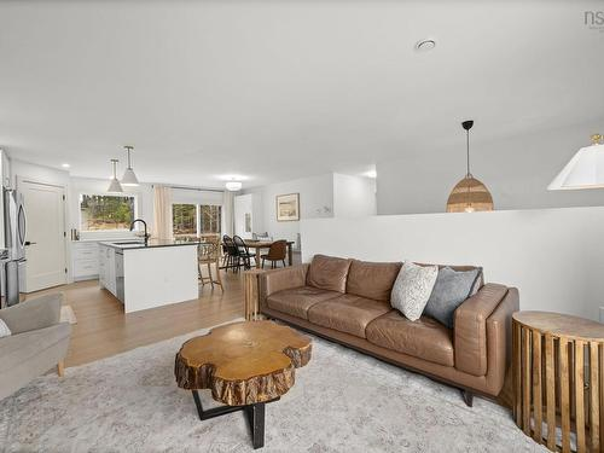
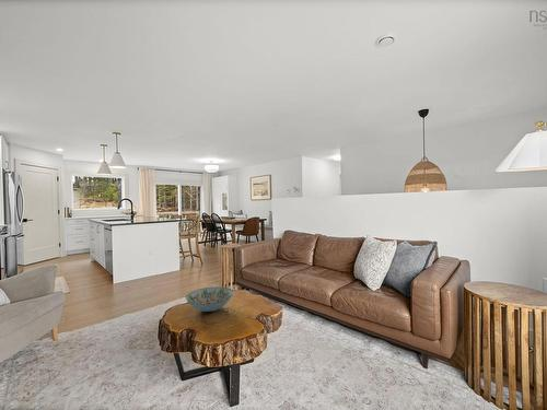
+ decorative bowl [185,285,235,313]
